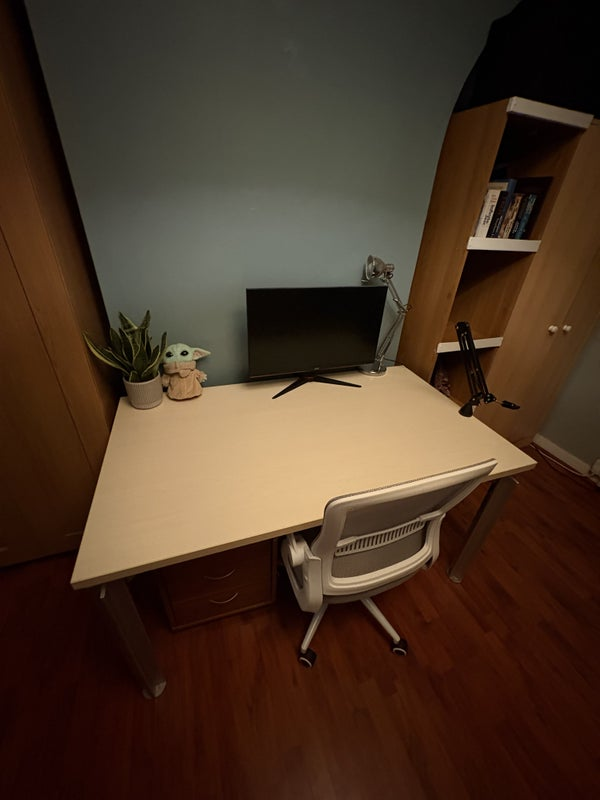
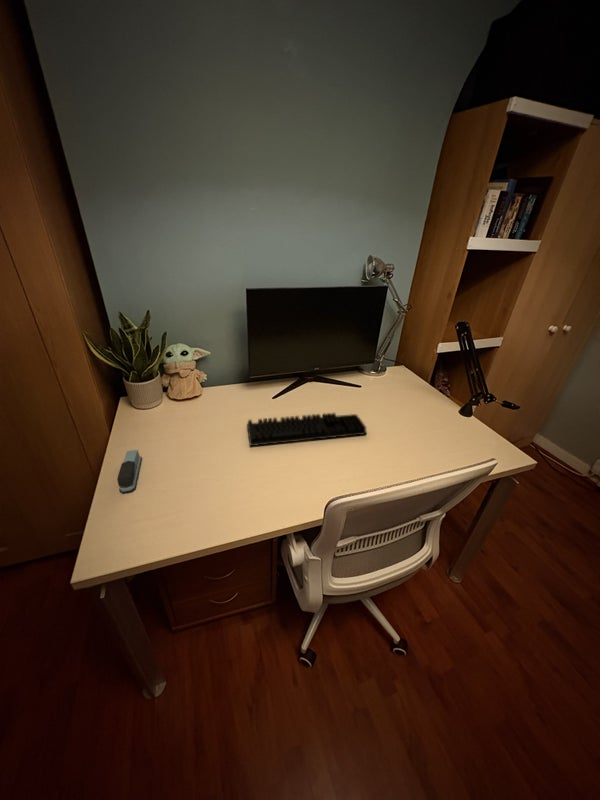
+ stapler [116,449,143,494]
+ keyboard [246,412,368,447]
